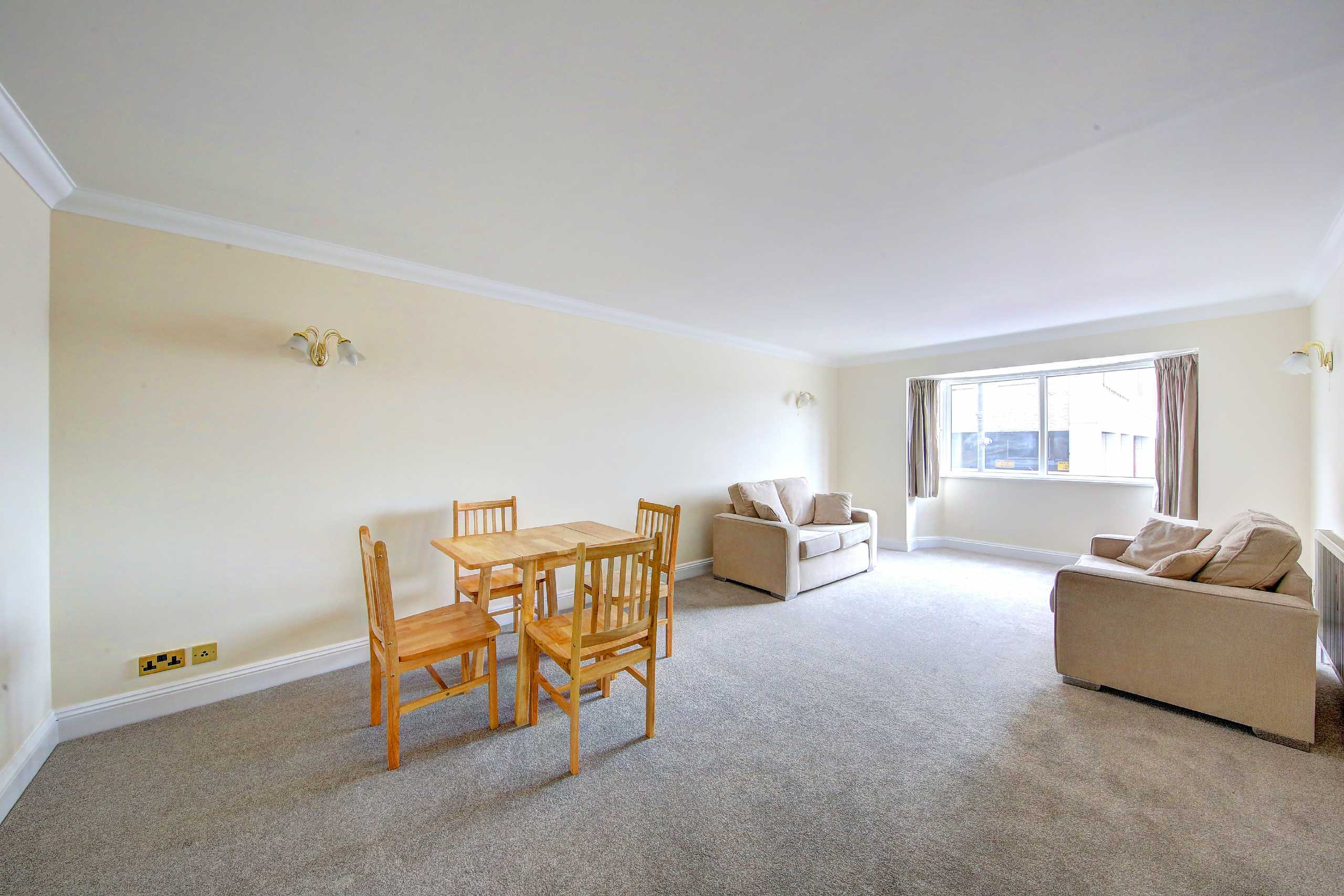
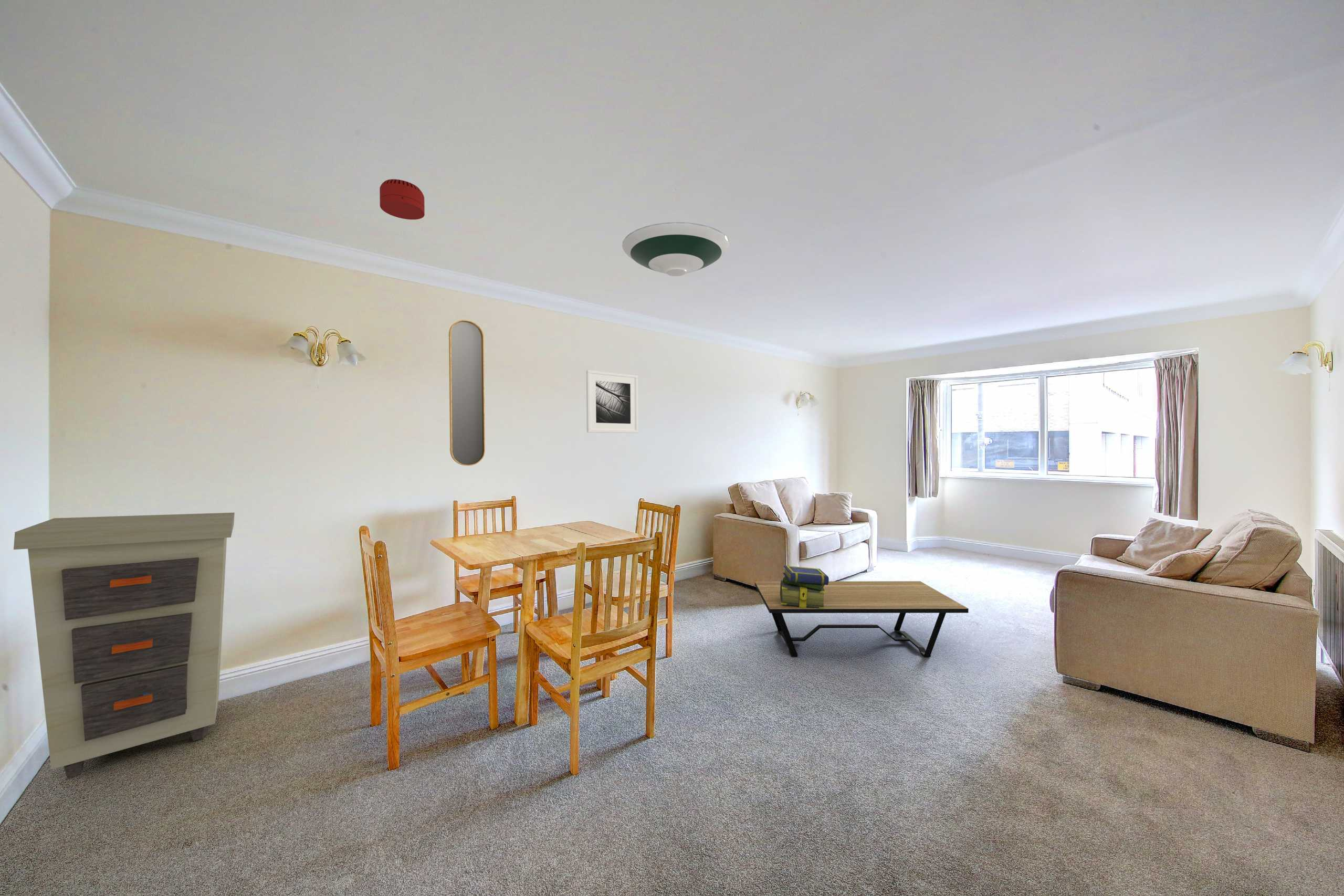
+ cabinet [13,512,235,779]
+ stack of books [780,565,829,609]
+ coffee table [754,581,969,658]
+ home mirror [448,320,486,466]
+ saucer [622,222,730,277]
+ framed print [586,370,639,434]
+ smoke detector [379,178,425,220]
